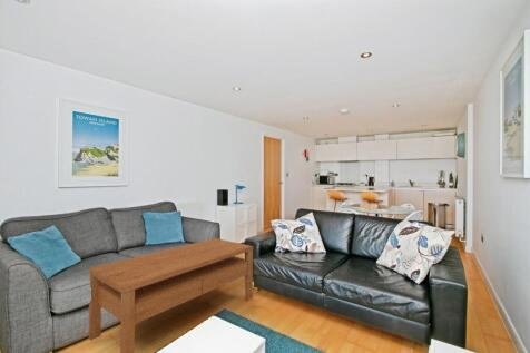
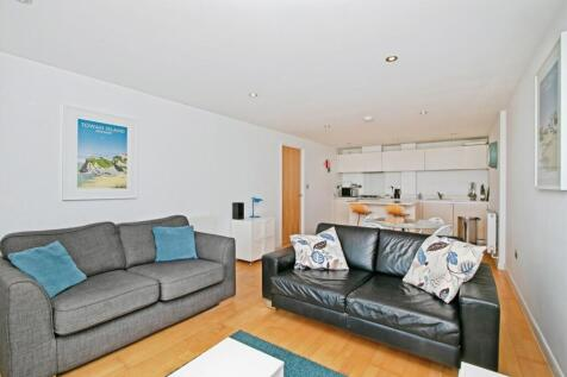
- coffee table [88,237,254,353]
